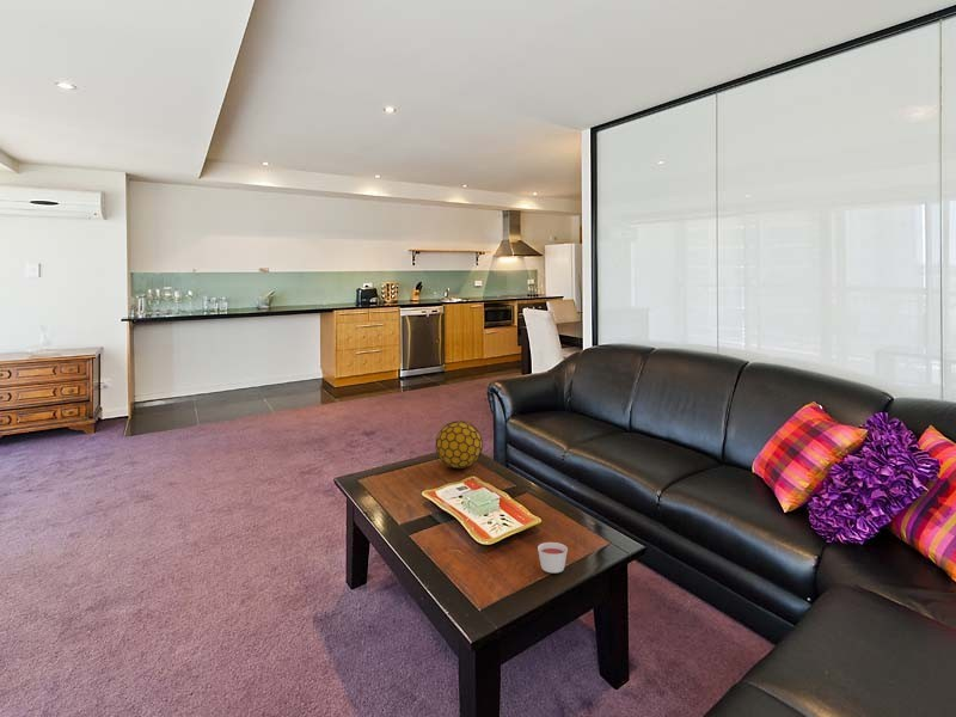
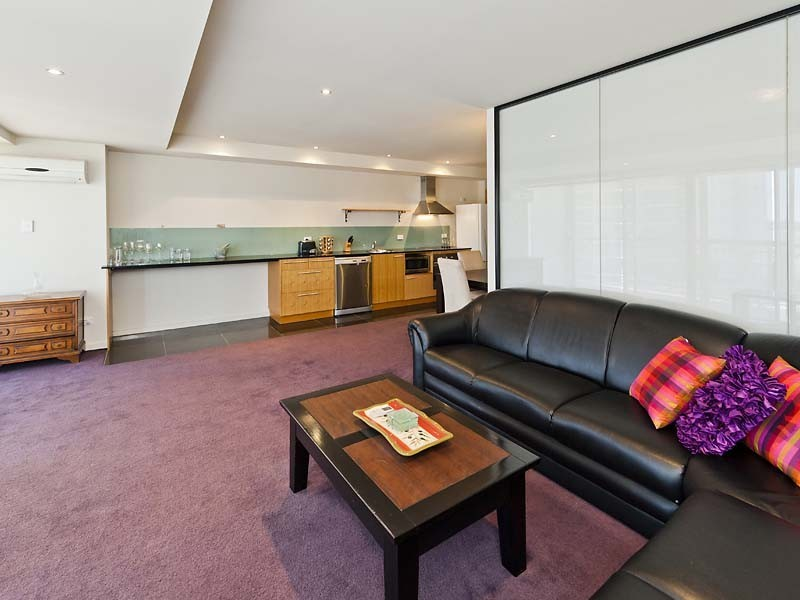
- candle [537,541,569,574]
- decorative ball [435,419,484,470]
